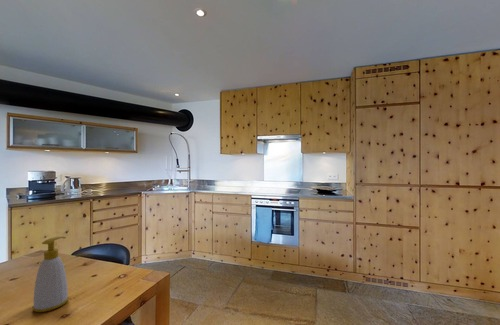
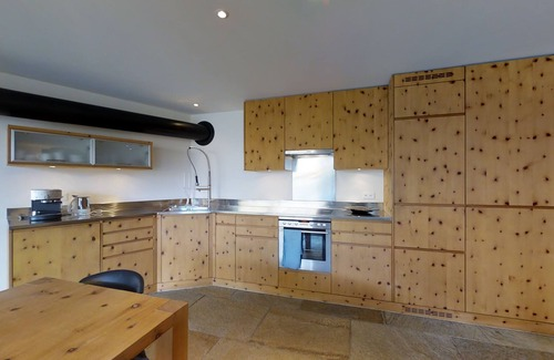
- soap bottle [31,236,70,313]
